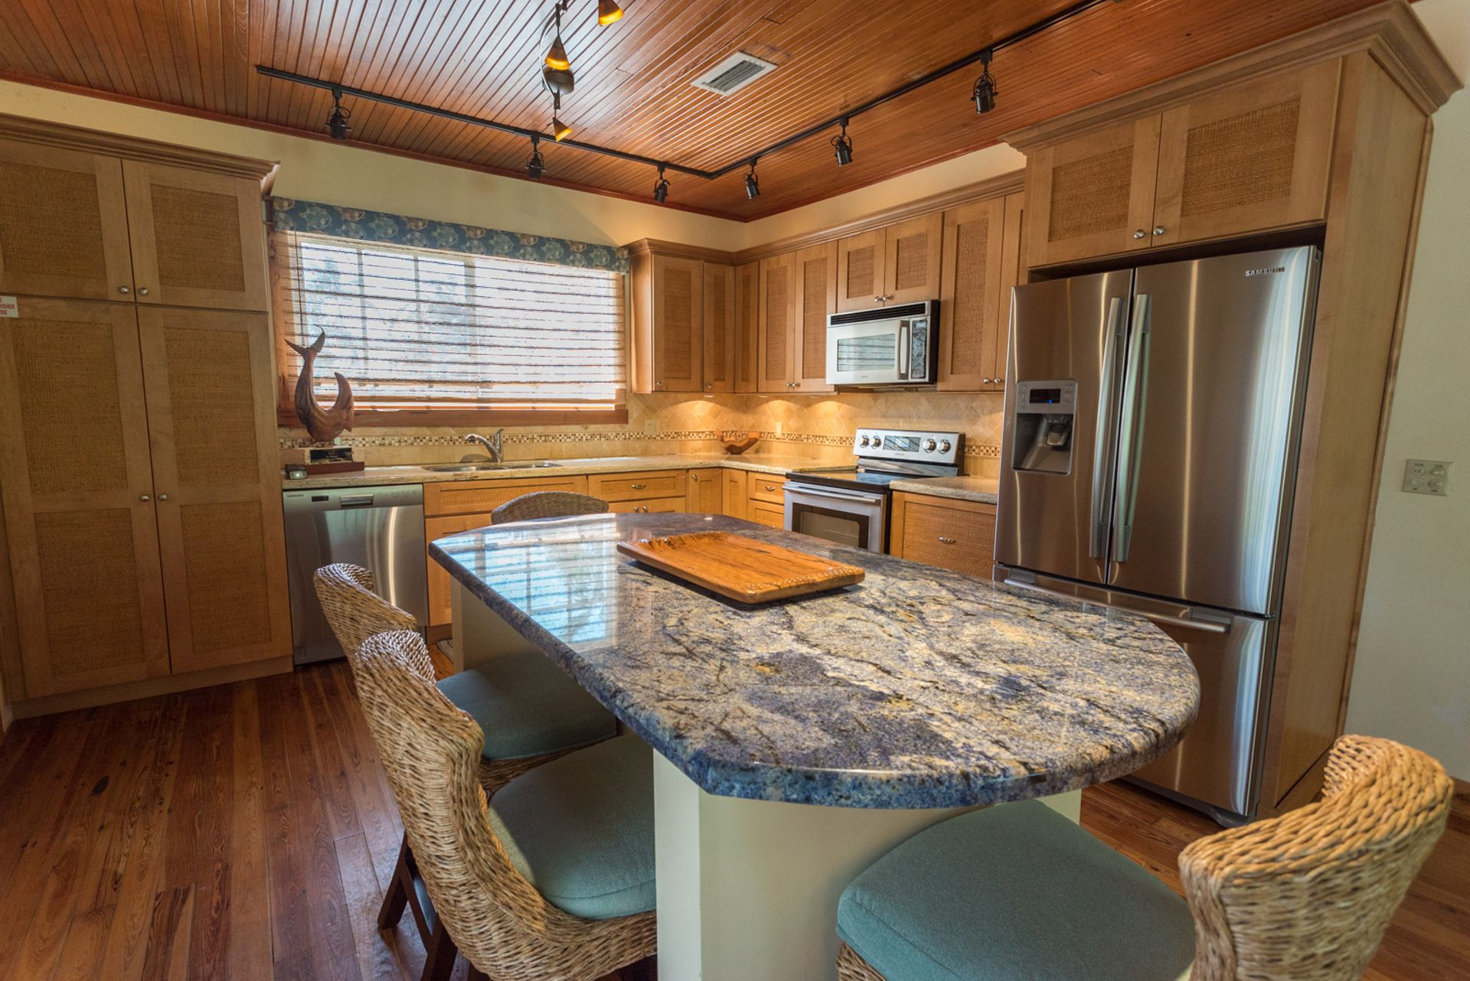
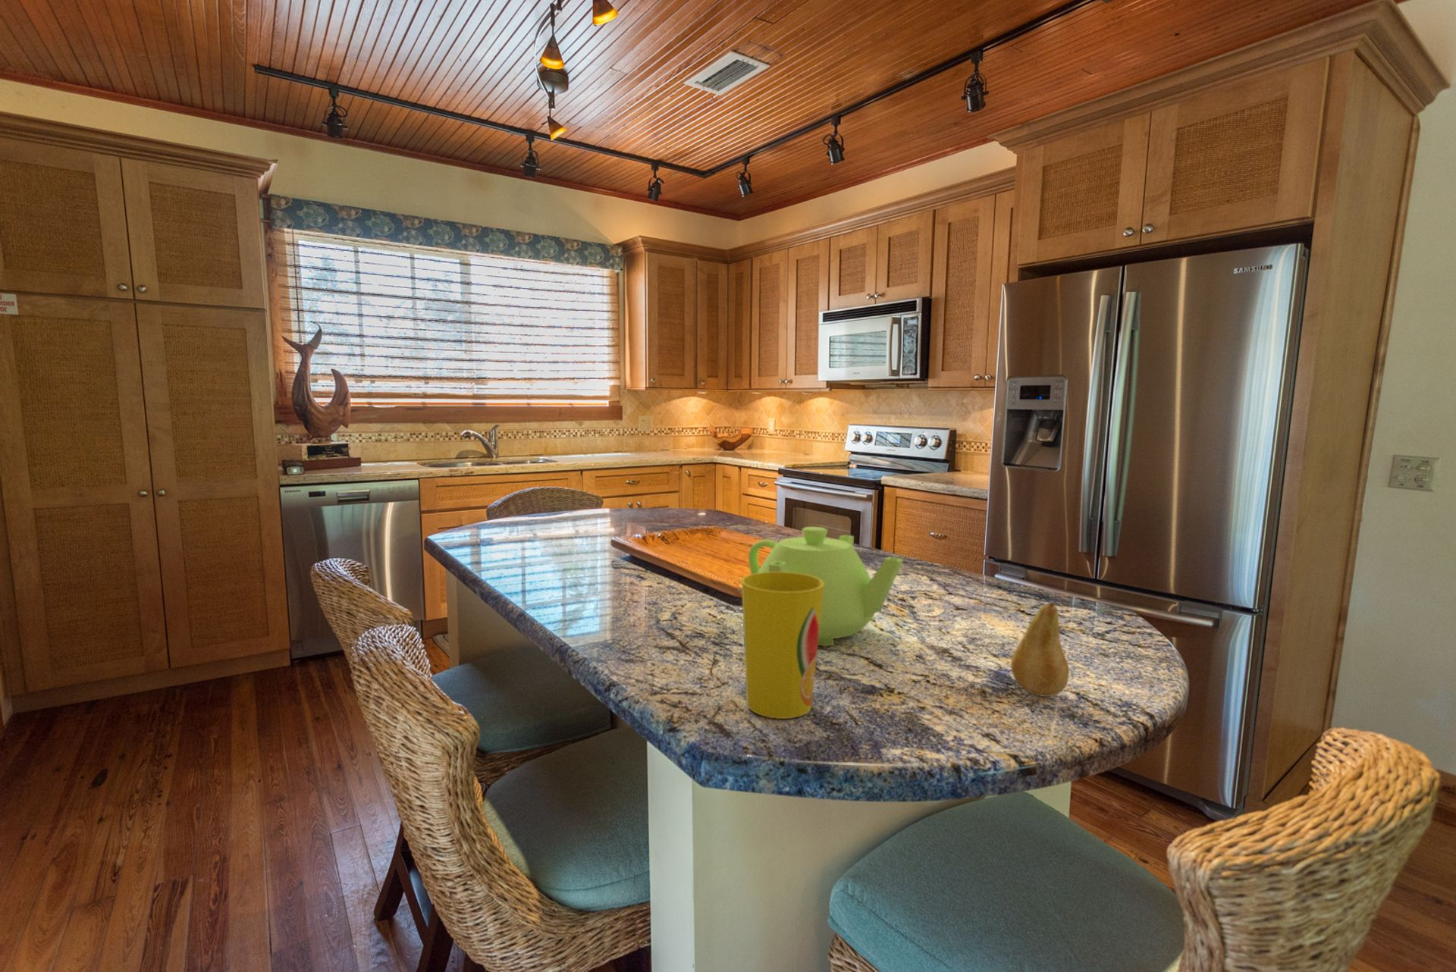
+ fruit [1010,602,1070,698]
+ cup [740,572,825,719]
+ teapot [748,526,904,647]
